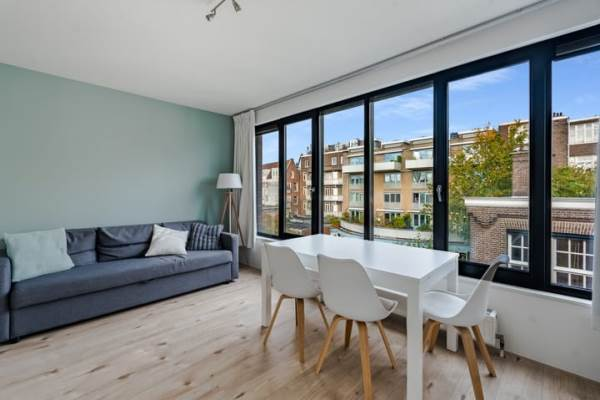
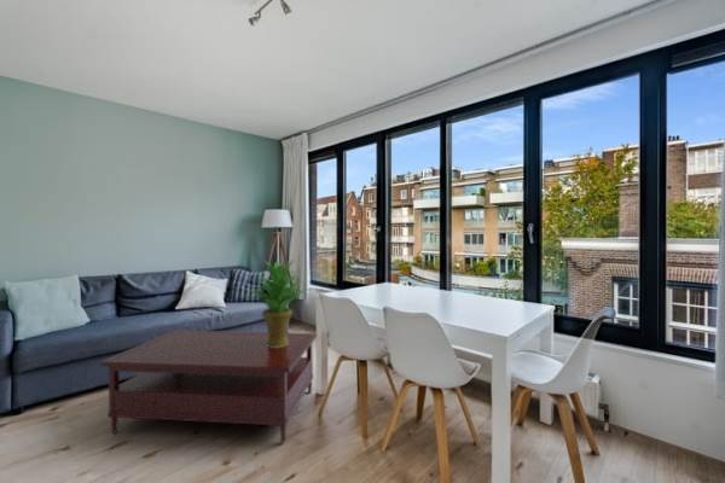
+ coffee table [99,330,318,444]
+ potted plant [243,260,312,348]
